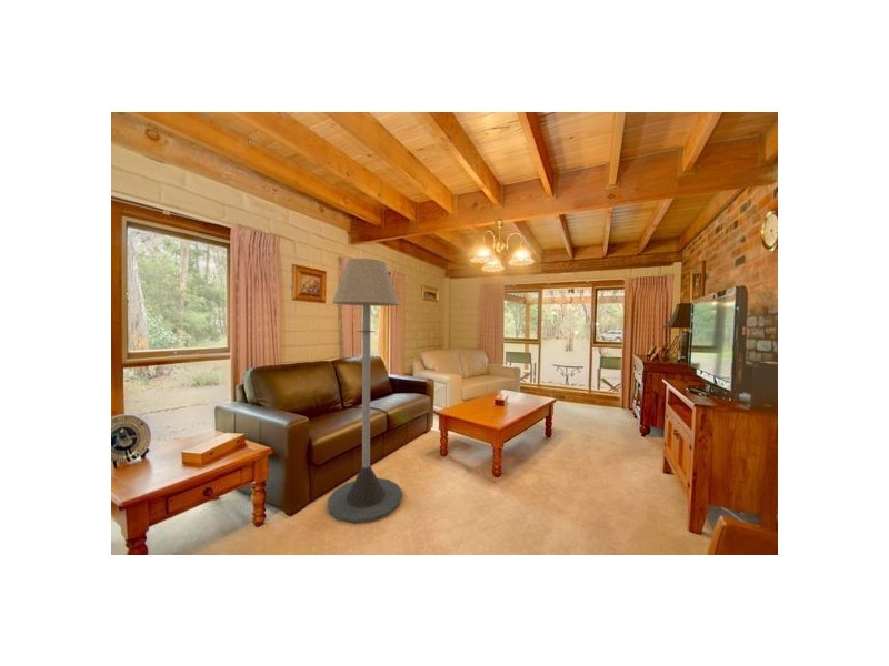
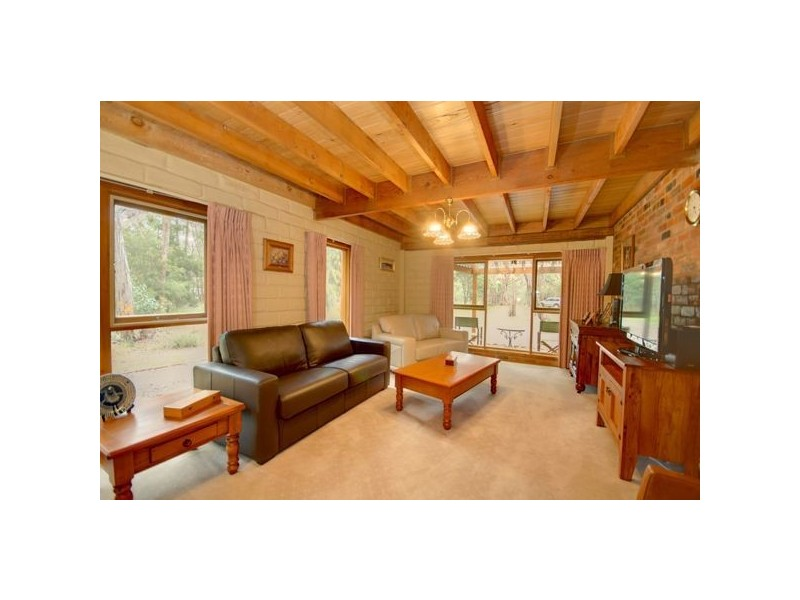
- floor lamp [327,258,403,525]
